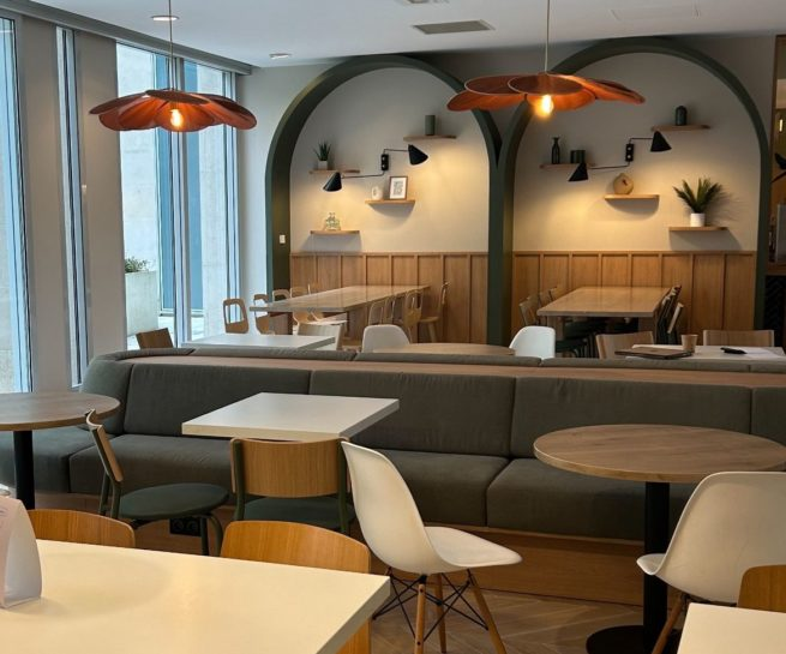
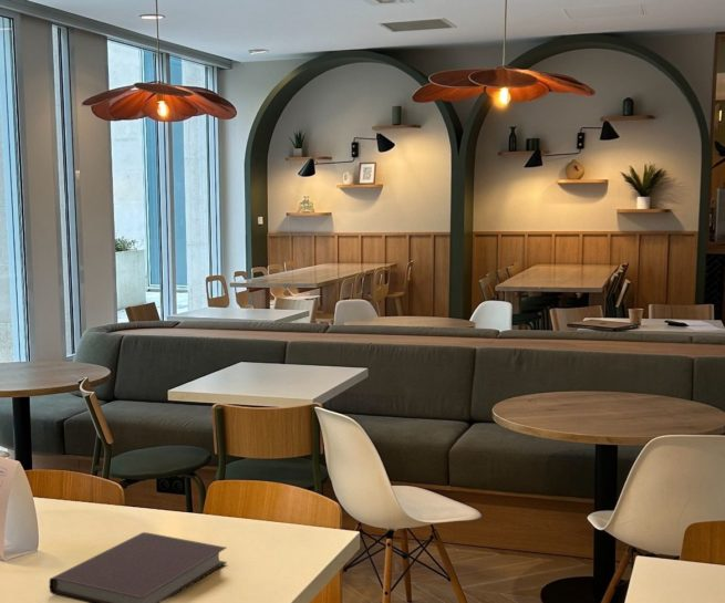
+ notebook [49,531,228,603]
